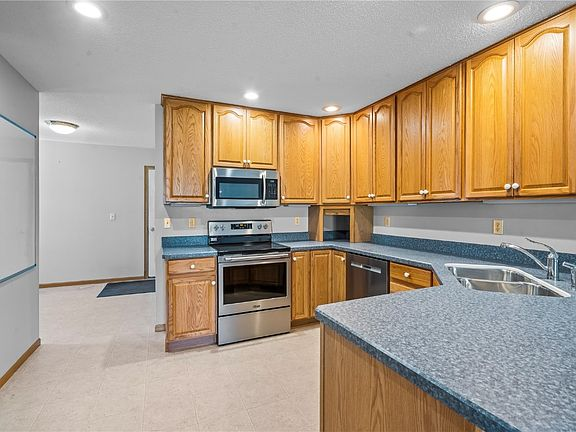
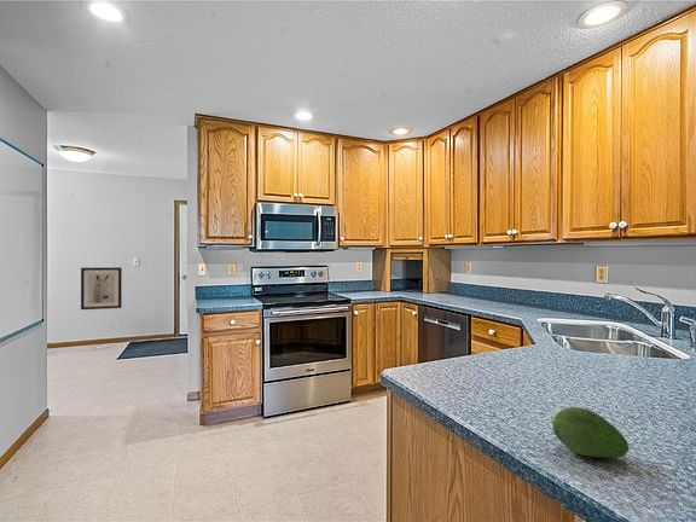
+ wall art [80,266,123,311]
+ fruit [551,406,631,459]
